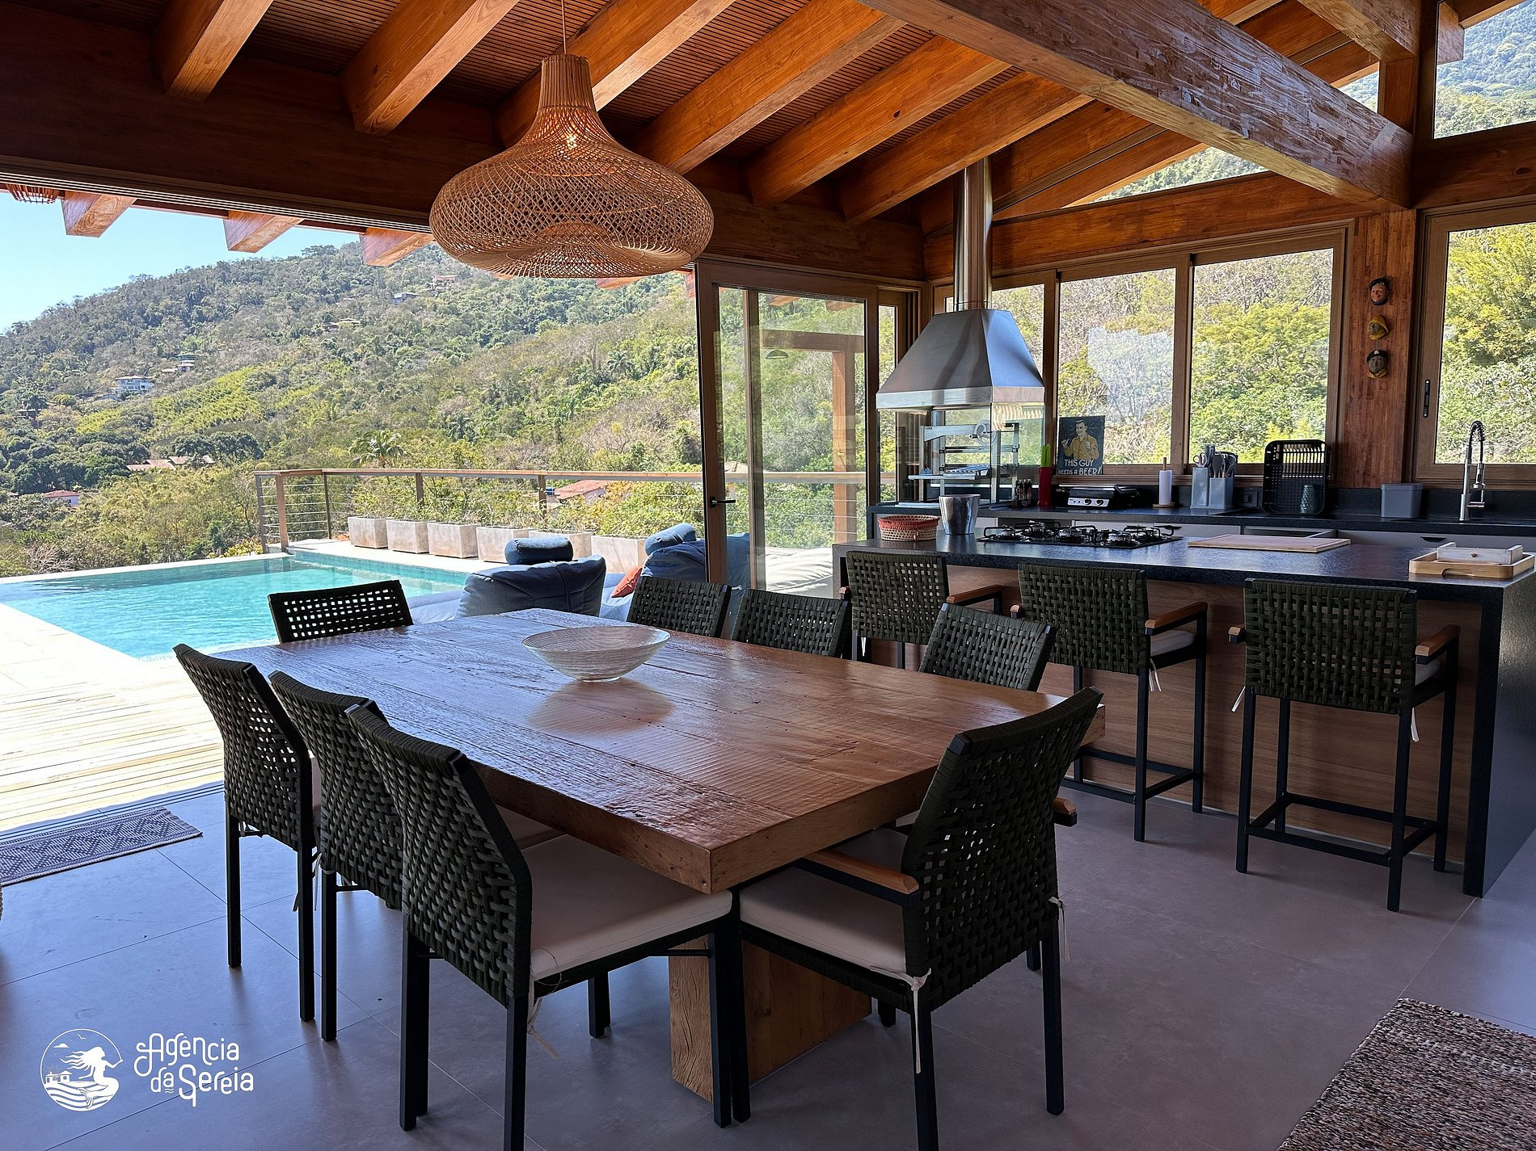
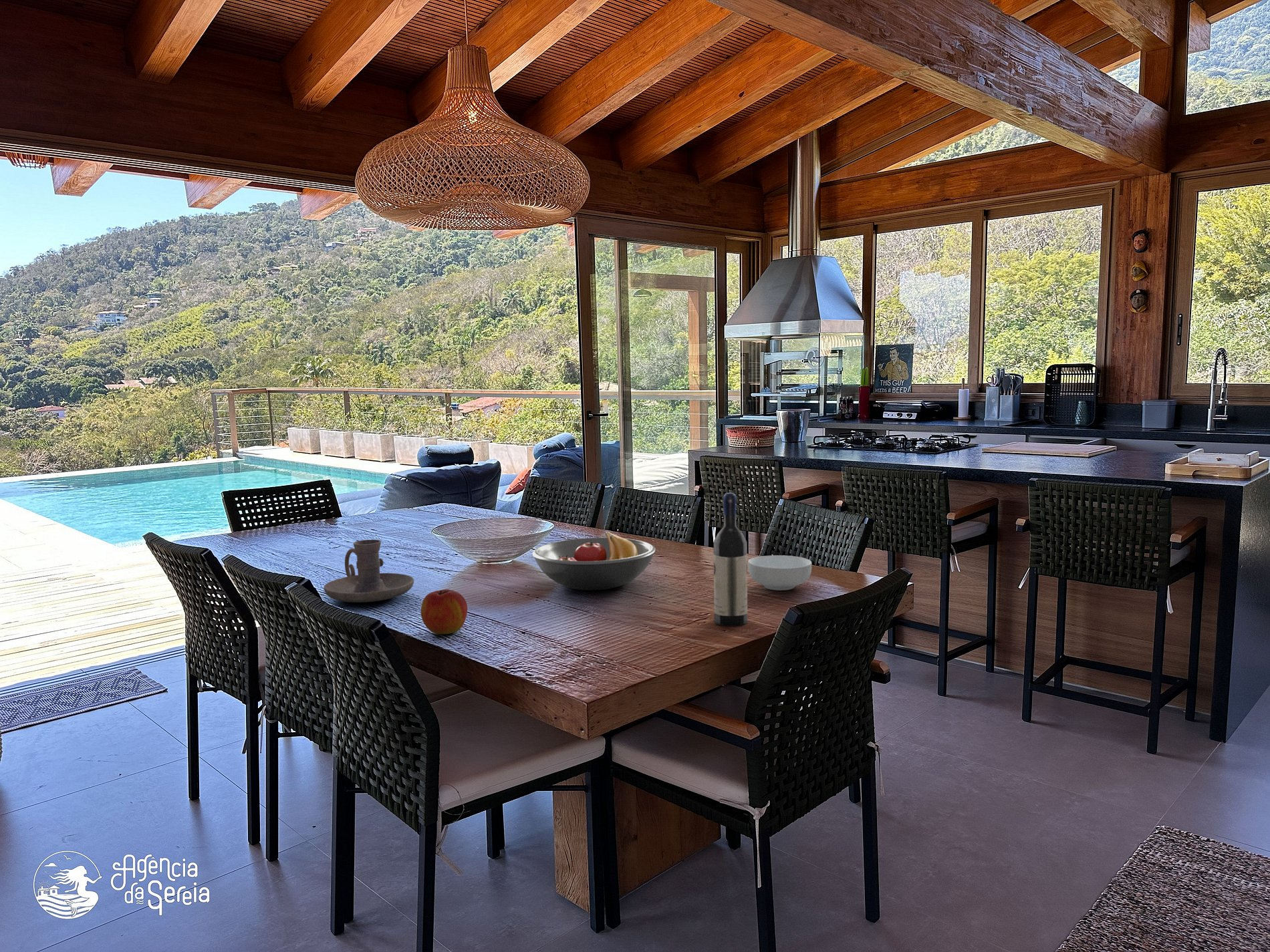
+ fruit bowl [532,530,656,591]
+ candle holder [323,539,414,603]
+ apple [420,589,468,635]
+ wine bottle [713,492,748,627]
+ cereal bowl [747,554,813,591]
